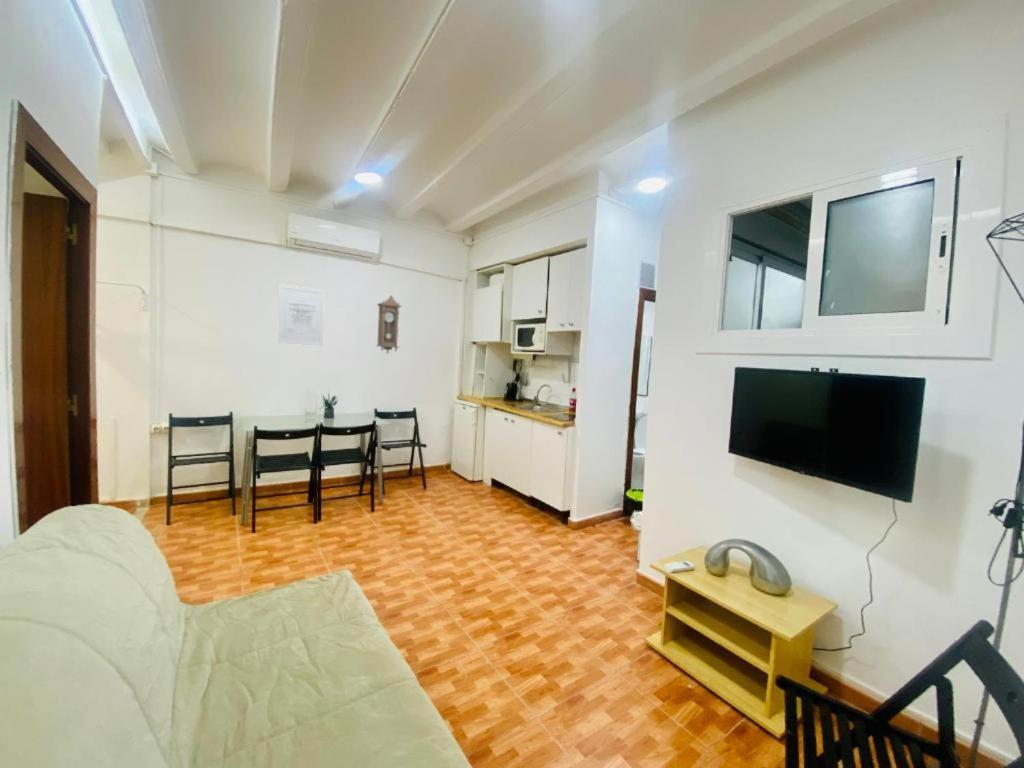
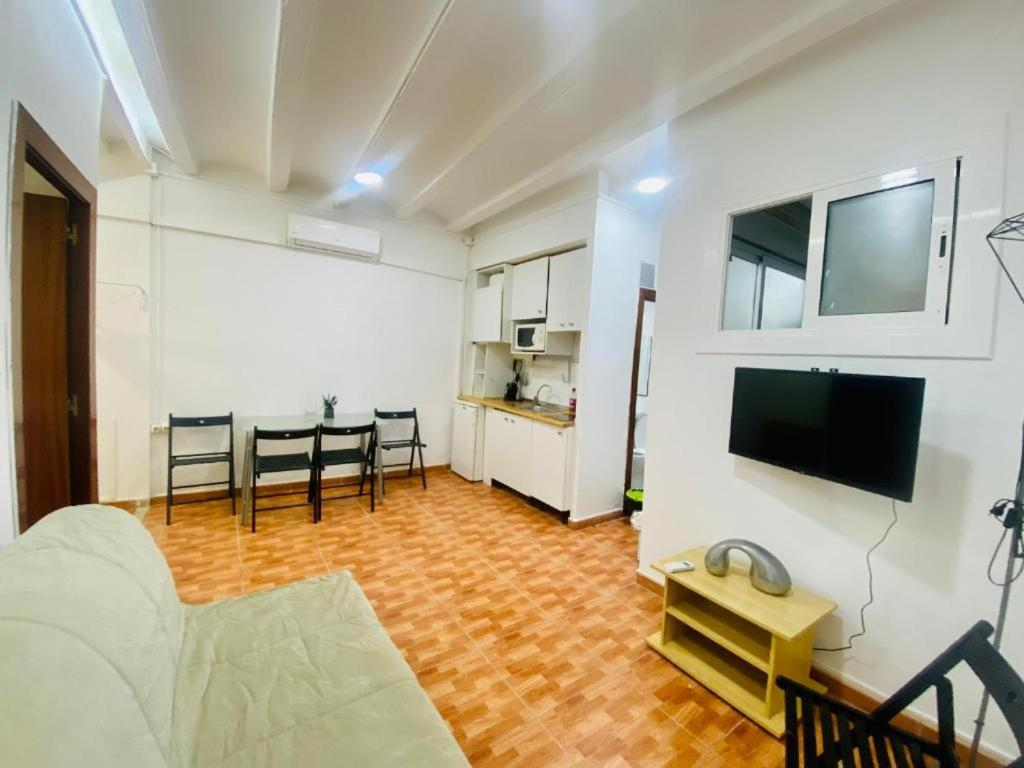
- wall art [277,283,326,347]
- pendulum clock [375,294,403,355]
